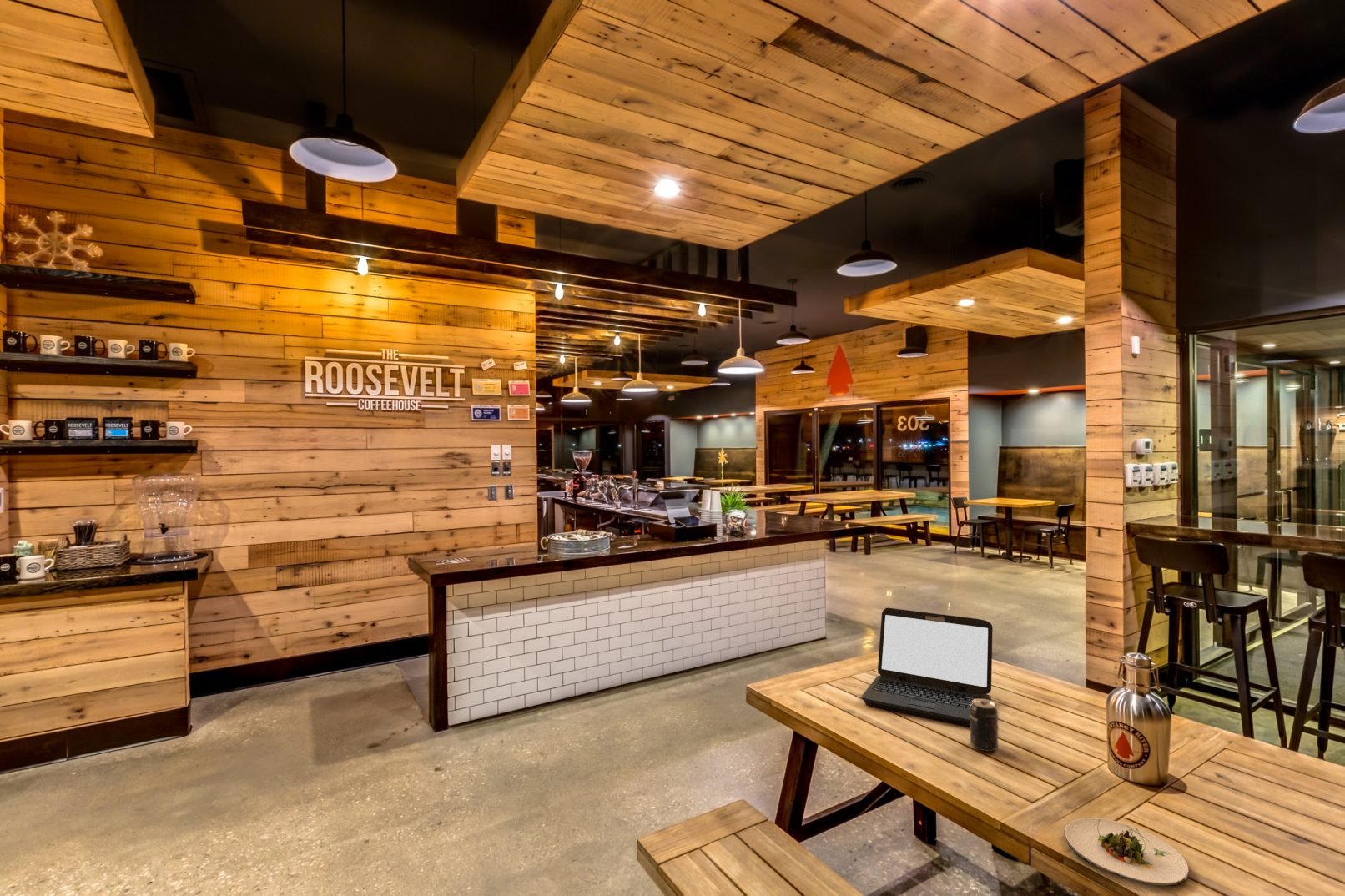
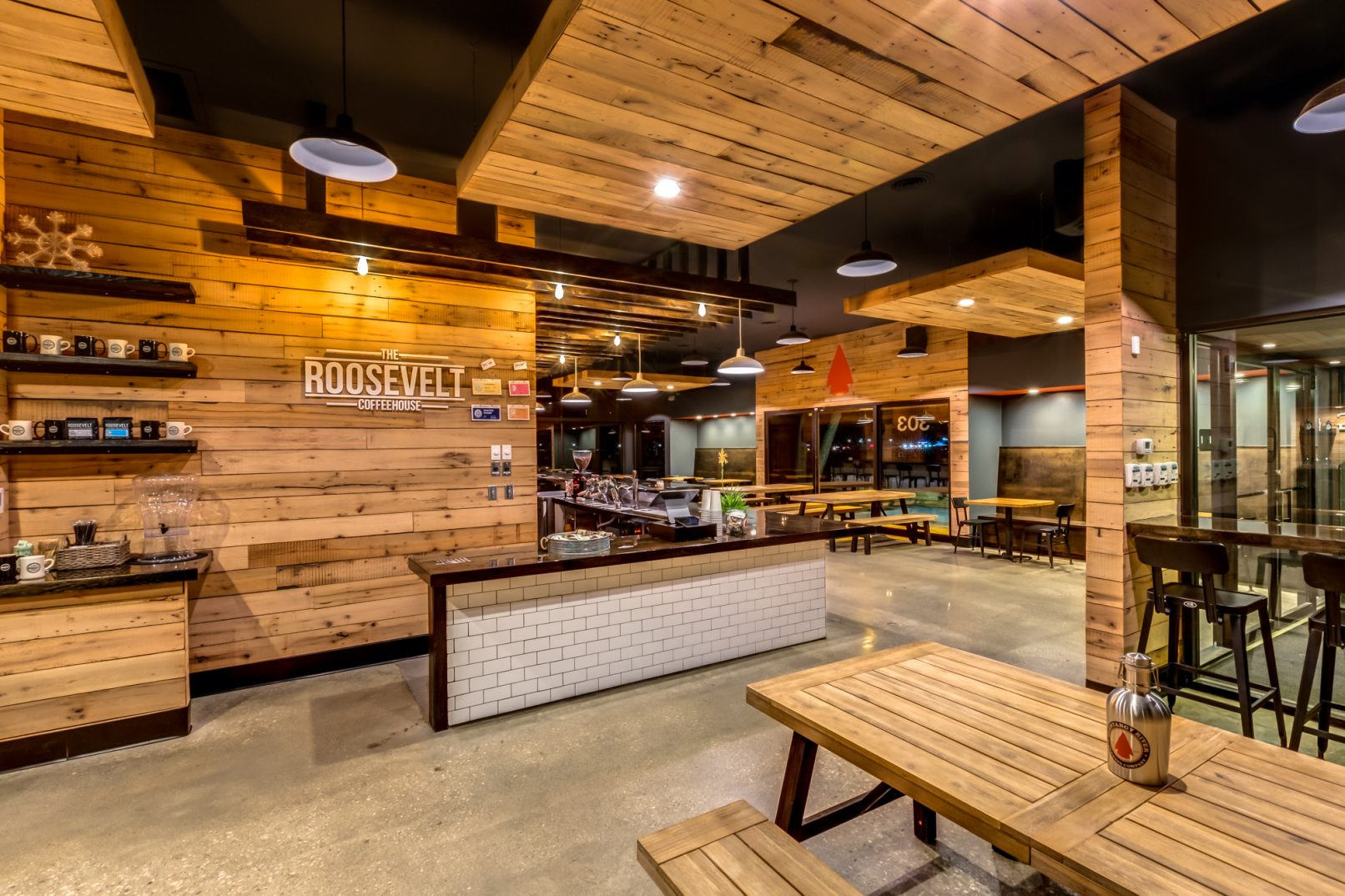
- salad plate [1064,818,1189,886]
- beverage can [969,699,999,753]
- laptop [861,607,994,727]
